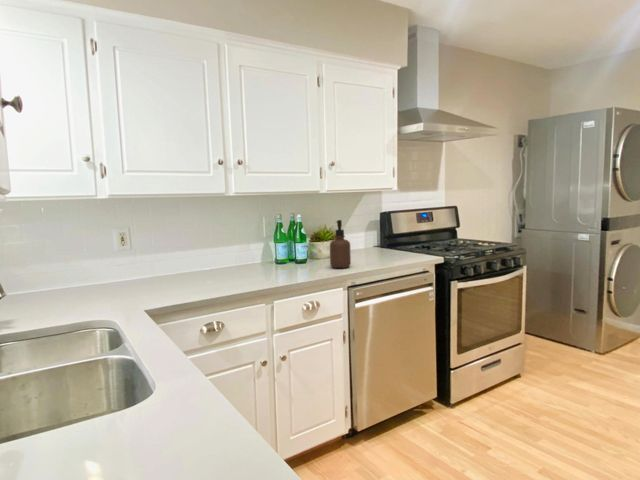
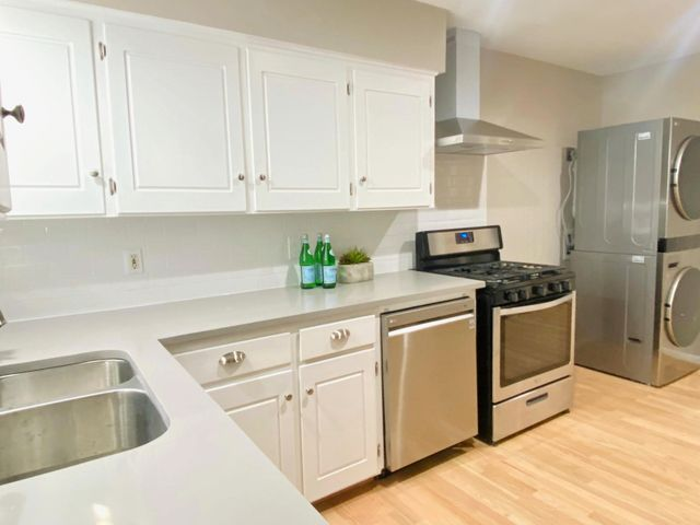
- soap dispenser [329,219,352,269]
